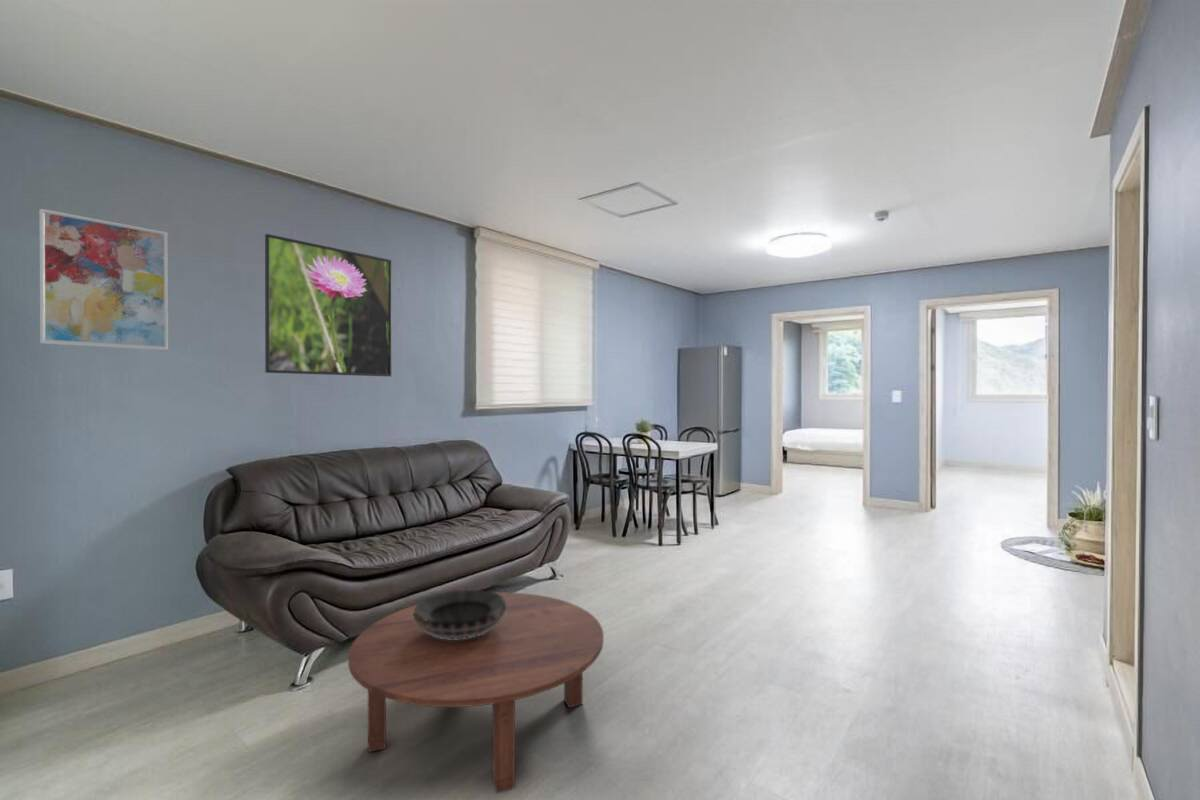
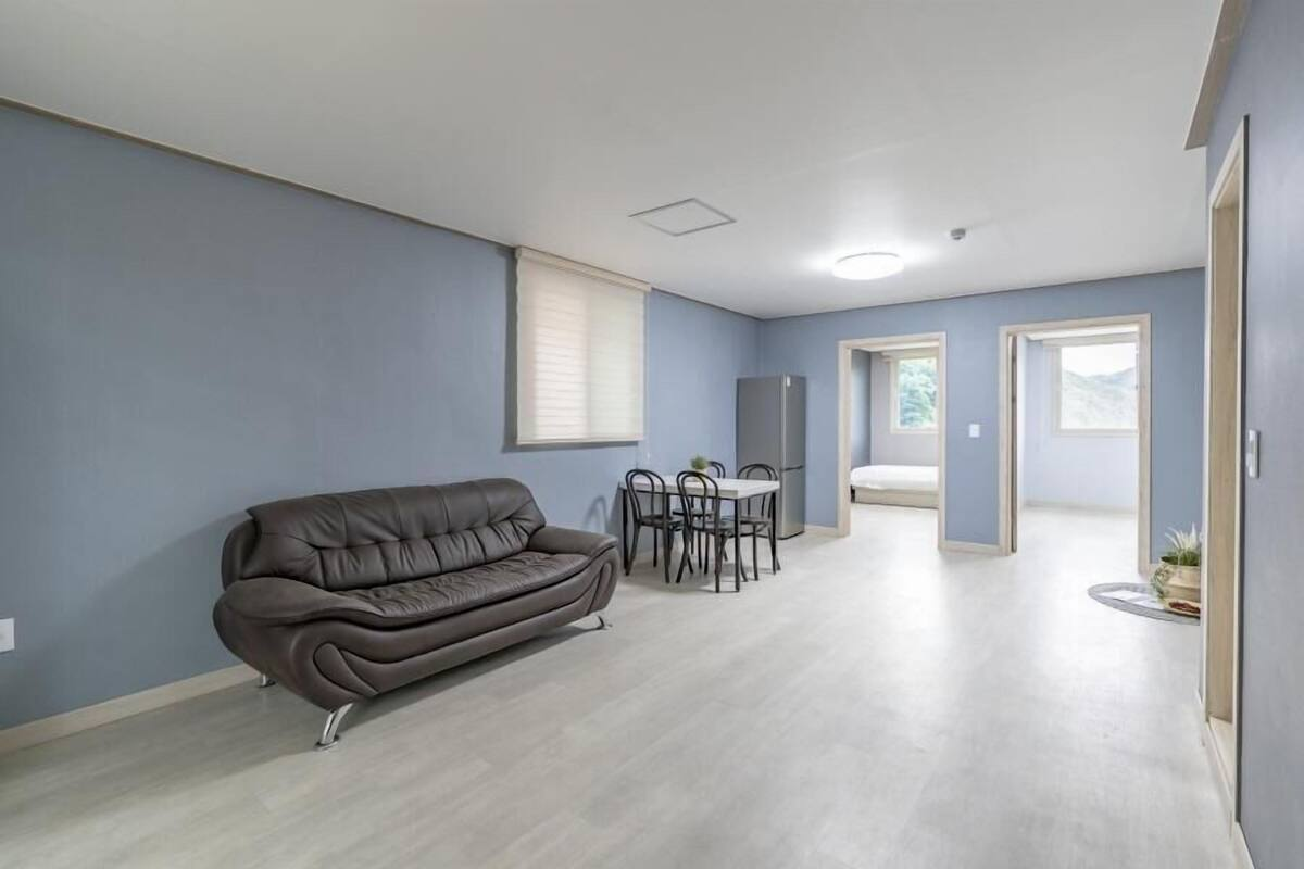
- decorative bowl [413,589,508,640]
- wall art [38,208,169,351]
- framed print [264,233,393,377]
- coffee table [347,592,605,794]
